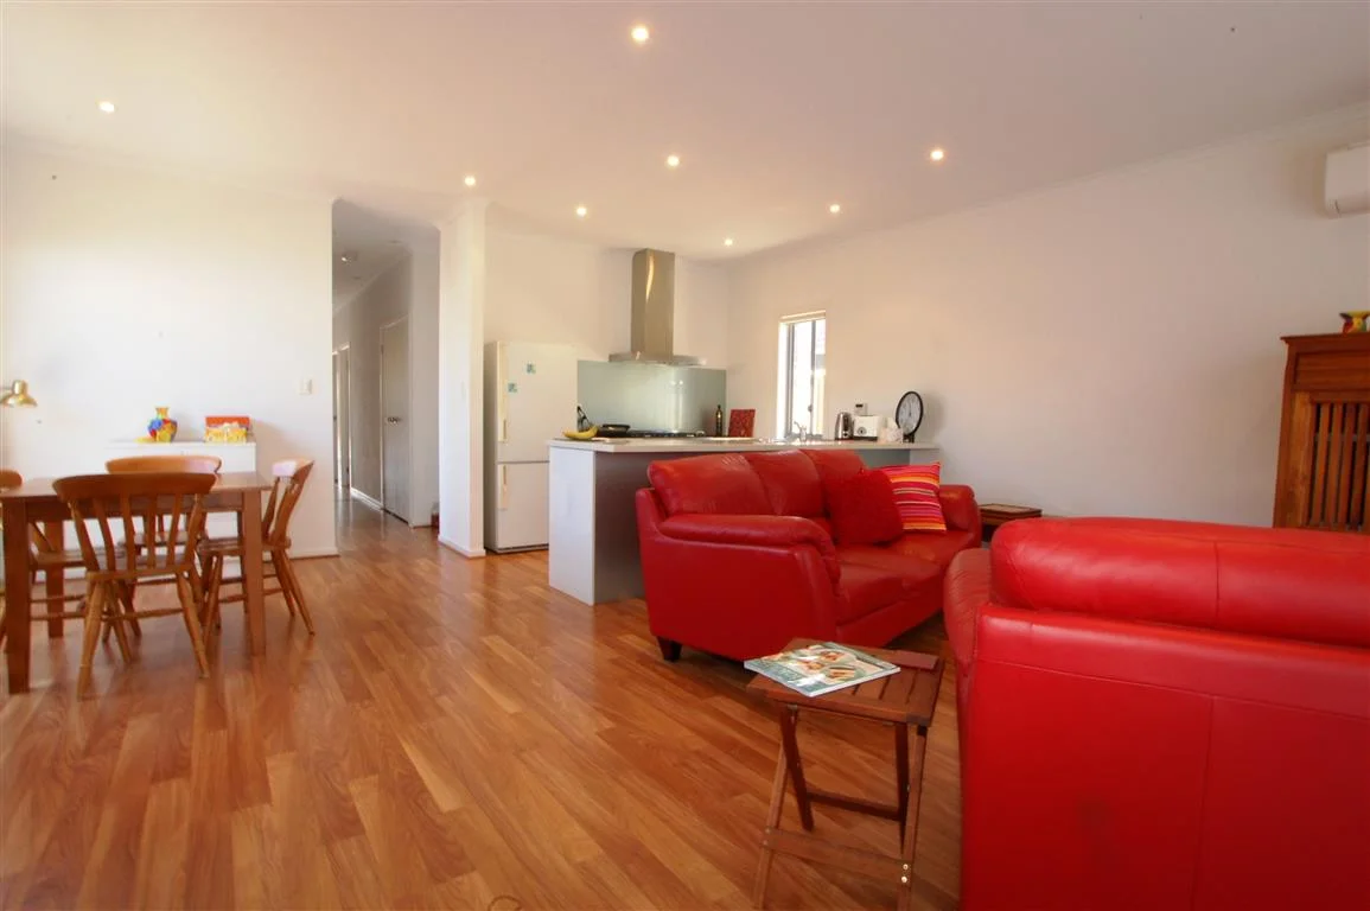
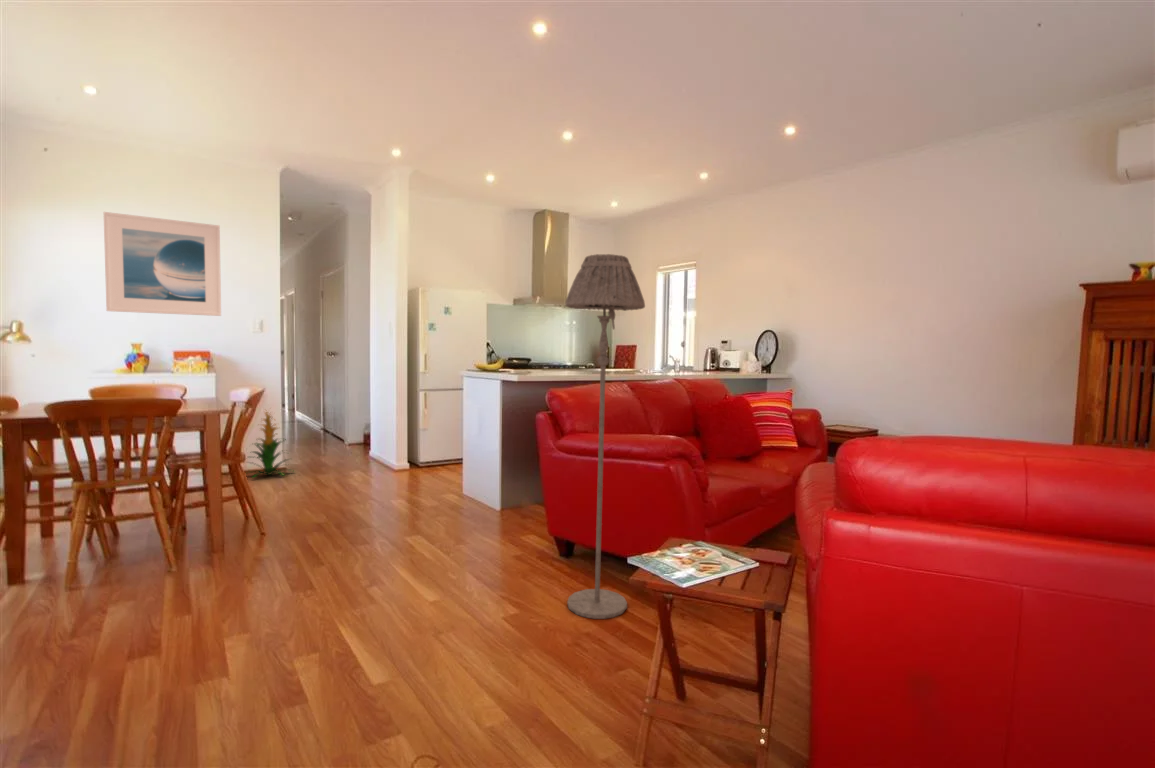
+ indoor plant [244,407,296,479]
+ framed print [103,211,222,317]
+ floor lamp [564,253,646,620]
